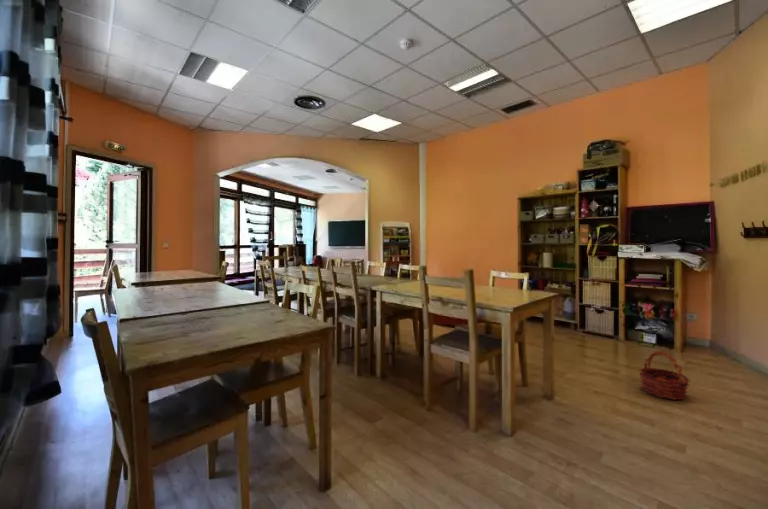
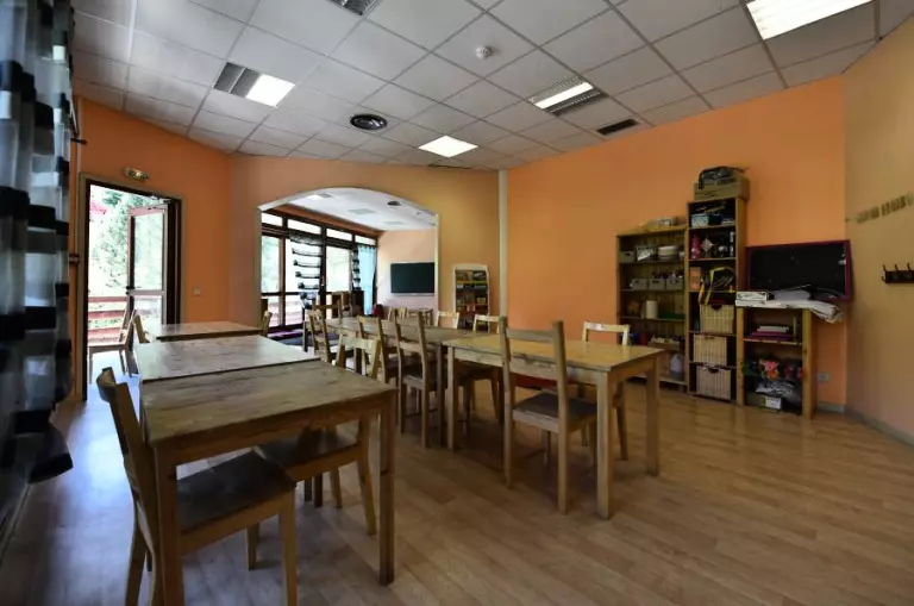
- basket [638,351,691,401]
